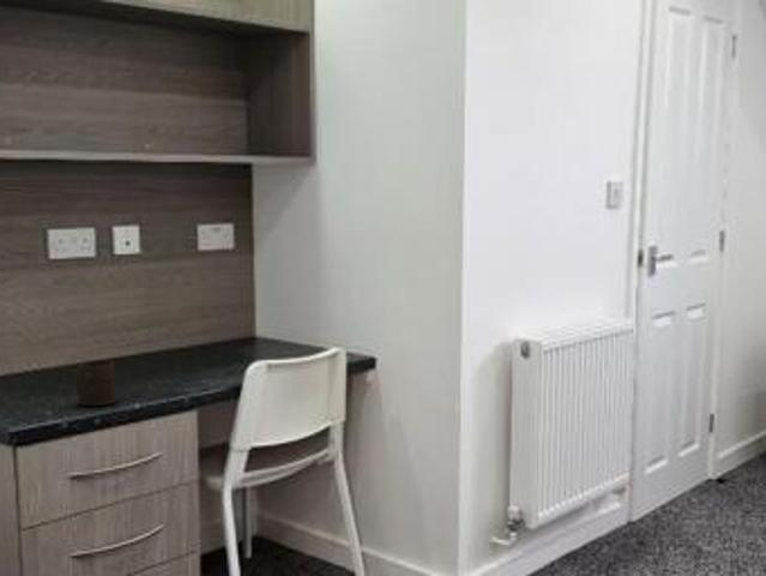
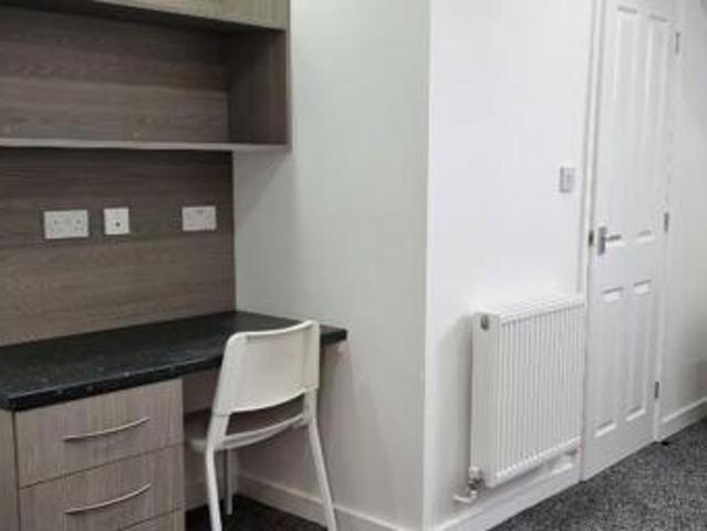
- cup [76,360,116,407]
